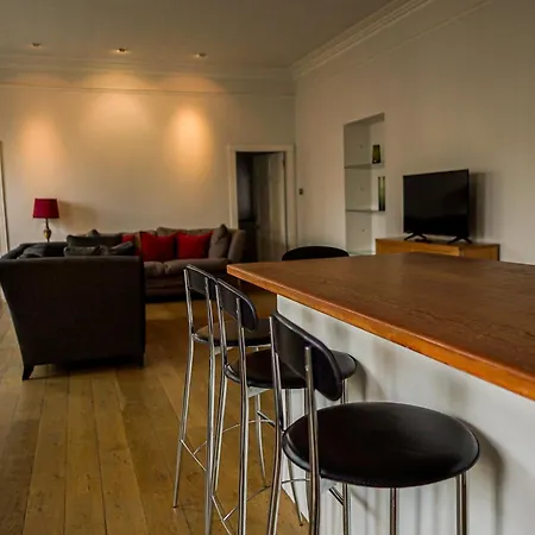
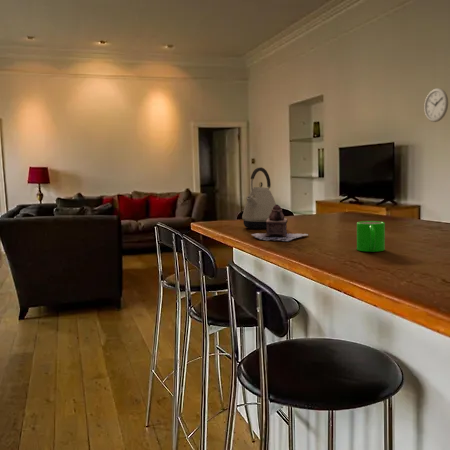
+ wall clock [423,87,449,123]
+ kettle [241,166,277,230]
+ teapot [250,204,310,243]
+ mug [356,220,386,253]
